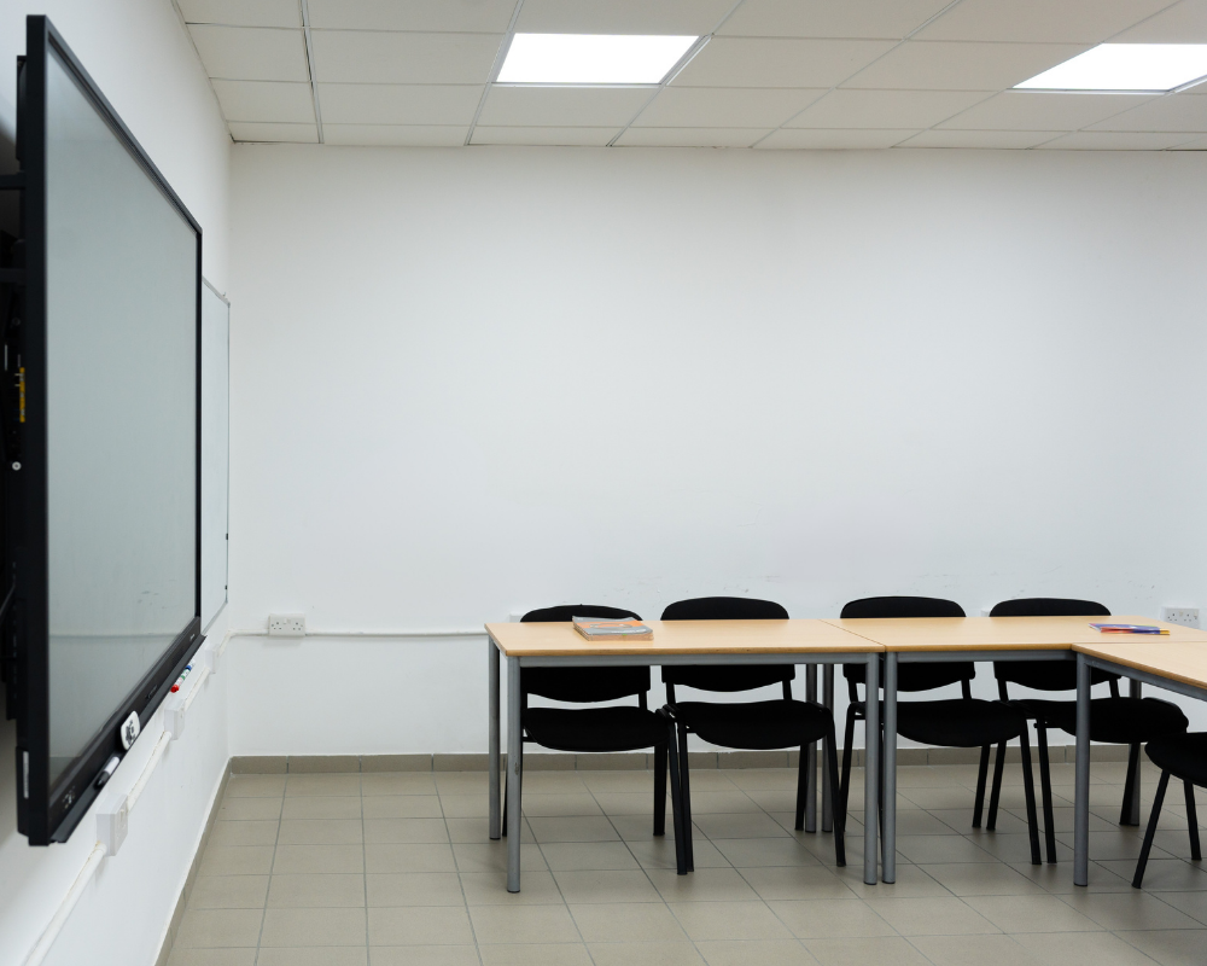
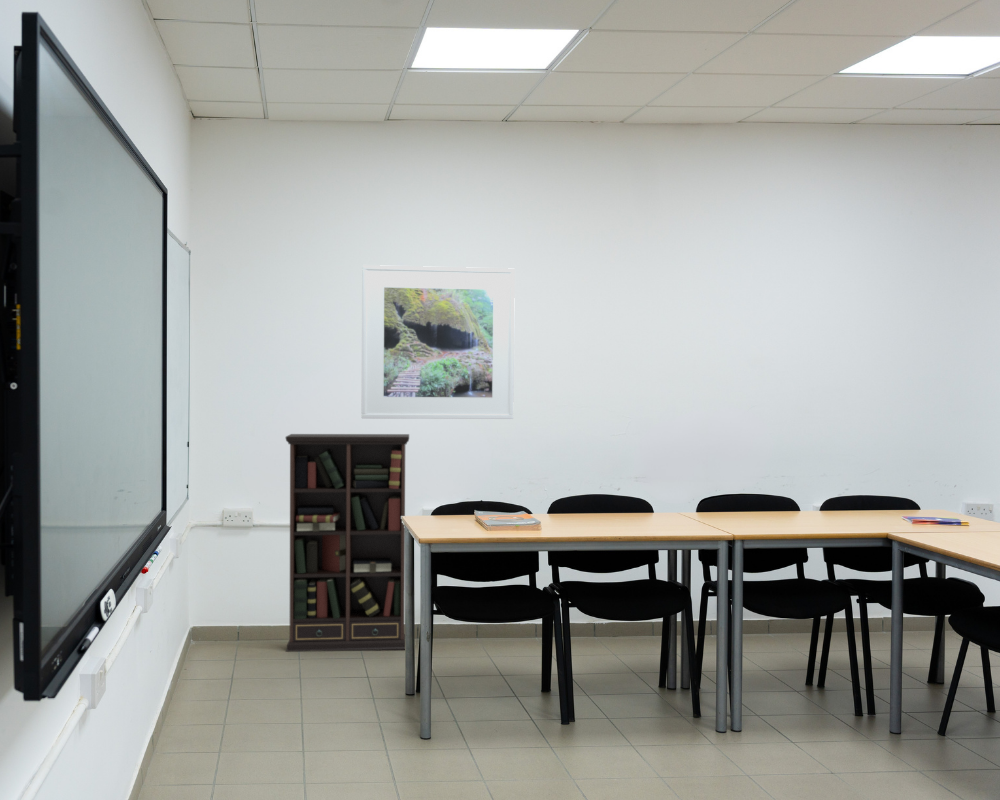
+ bookcase [285,433,410,653]
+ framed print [361,264,516,420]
